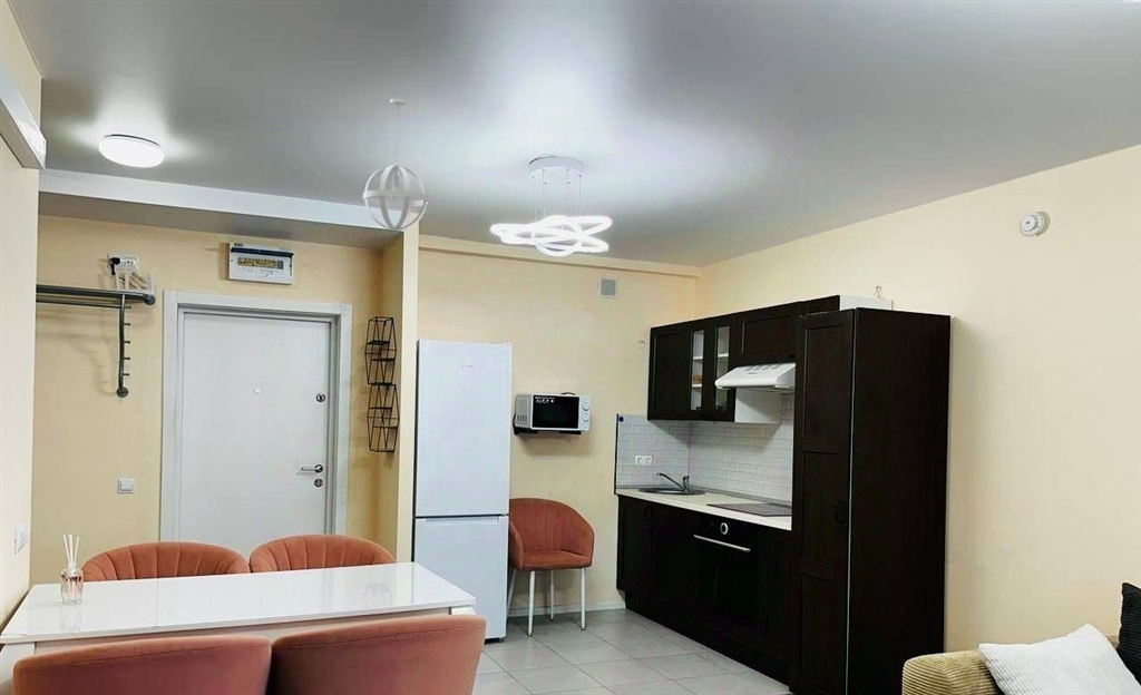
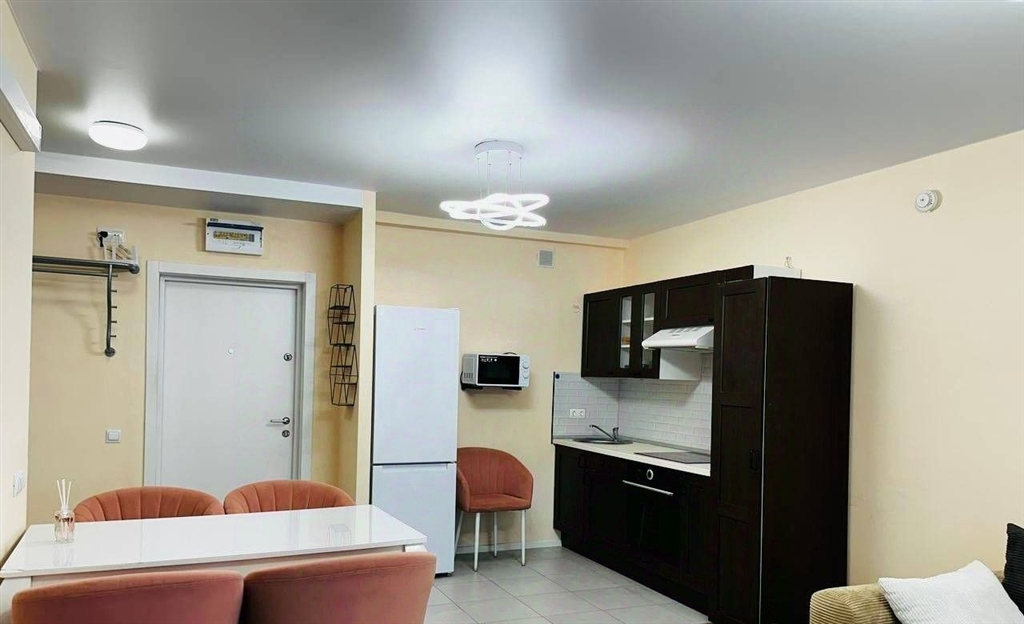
- pendant light [362,97,429,232]
